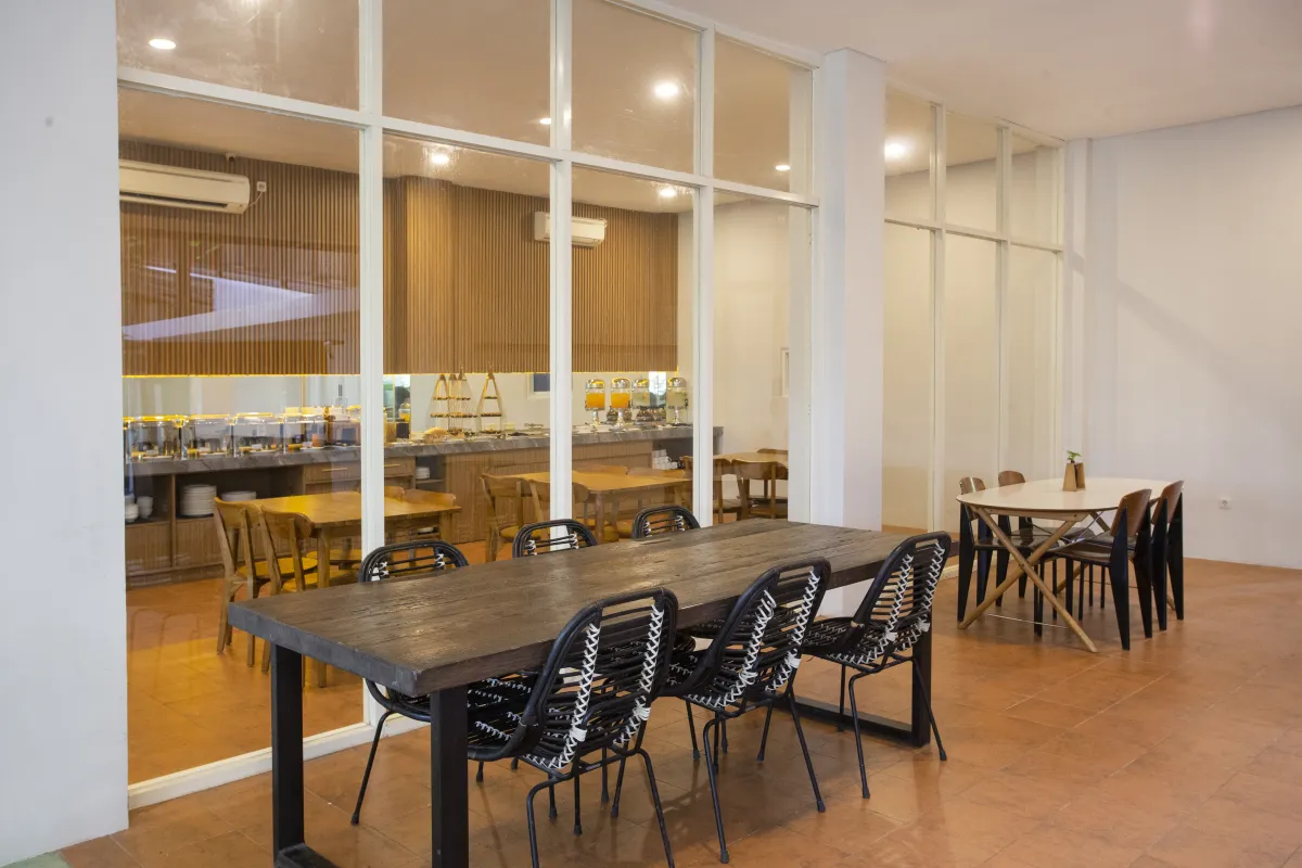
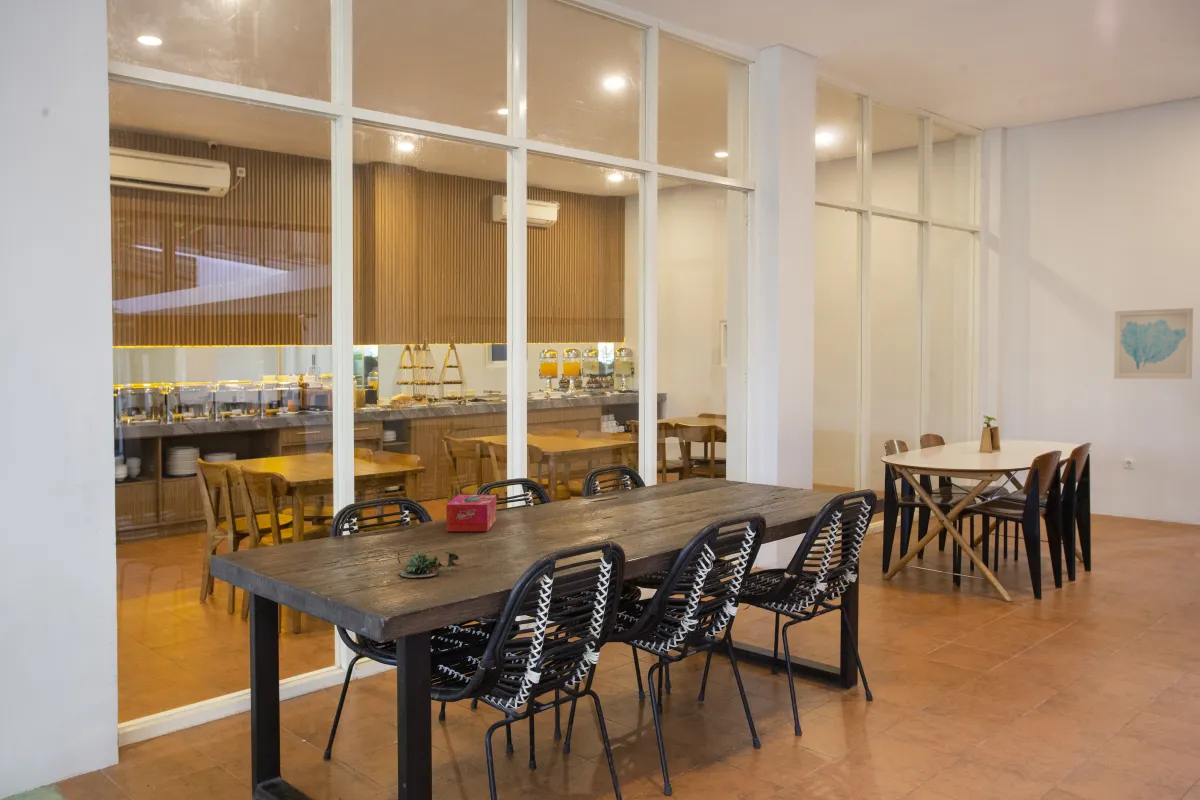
+ succulent plant [397,550,461,579]
+ wall art [1113,307,1194,380]
+ tissue box [445,494,497,532]
